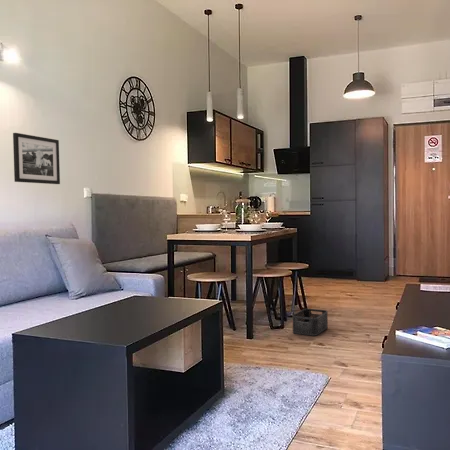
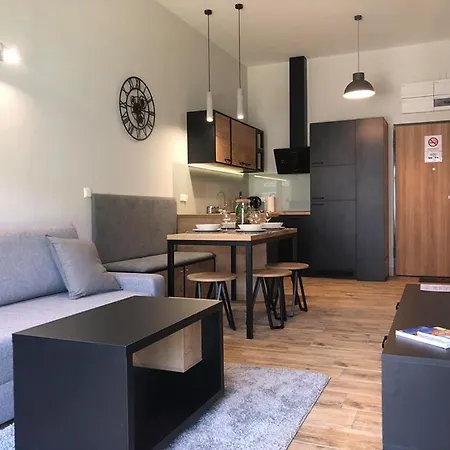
- storage bin [292,308,329,337]
- picture frame [12,132,61,185]
